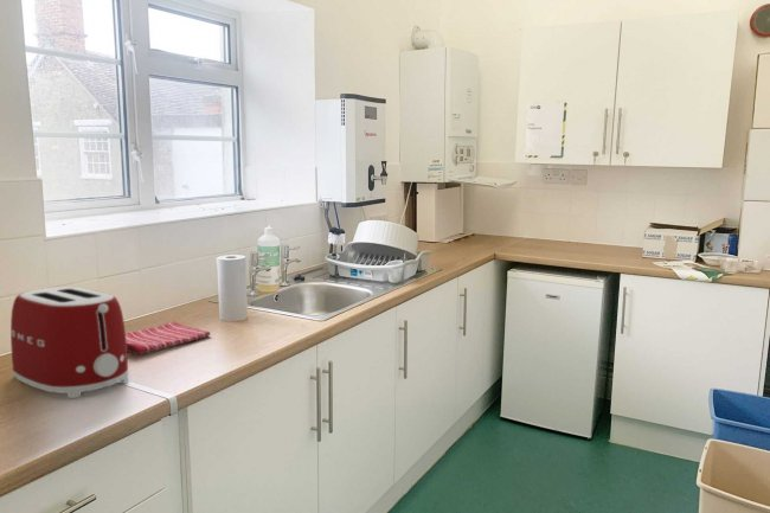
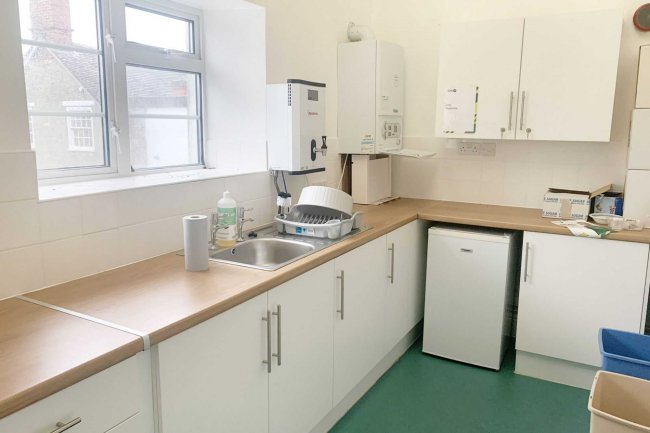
- dish towel [126,320,211,355]
- toaster [9,286,129,399]
